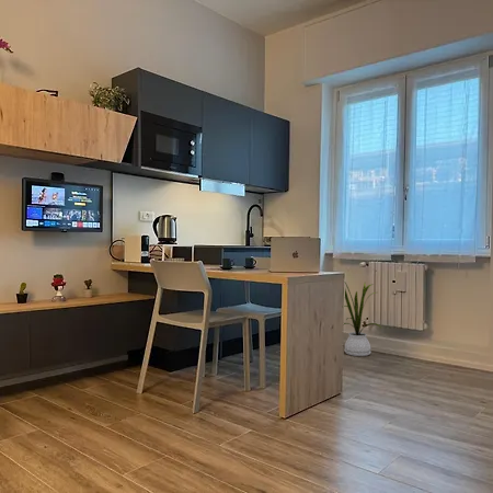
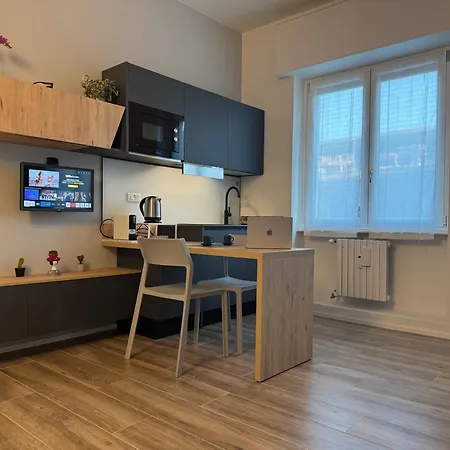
- house plant [343,282,382,357]
